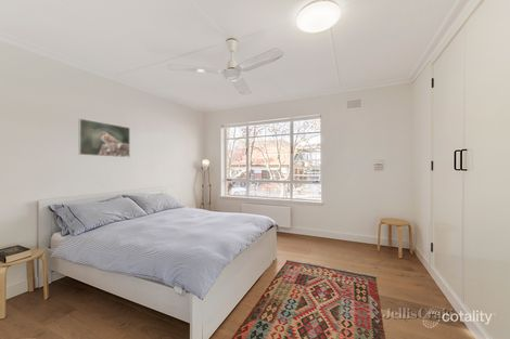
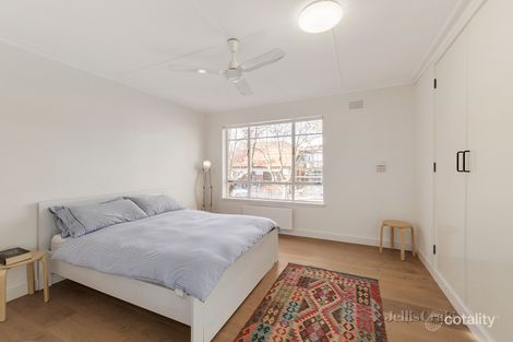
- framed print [78,117,131,158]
